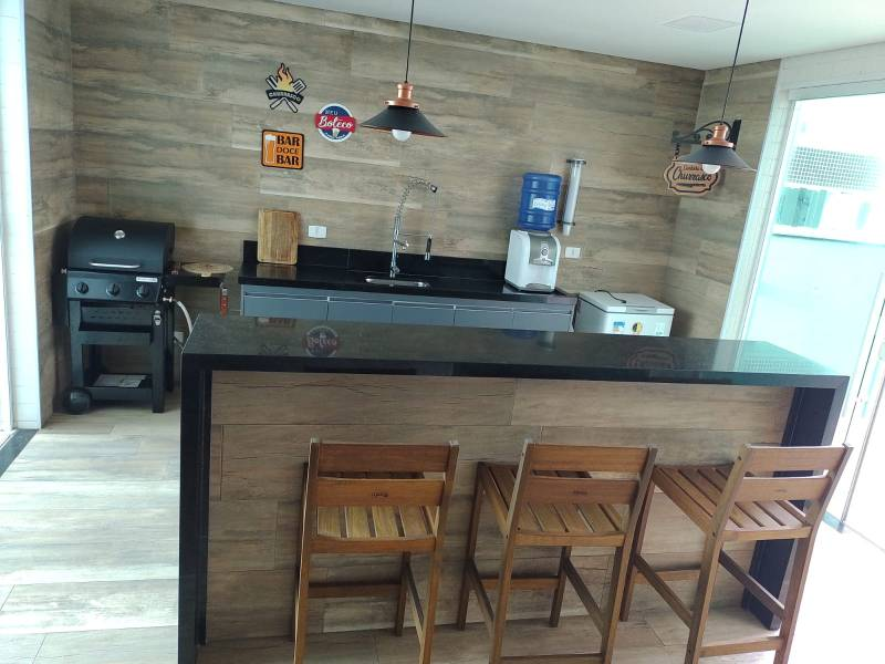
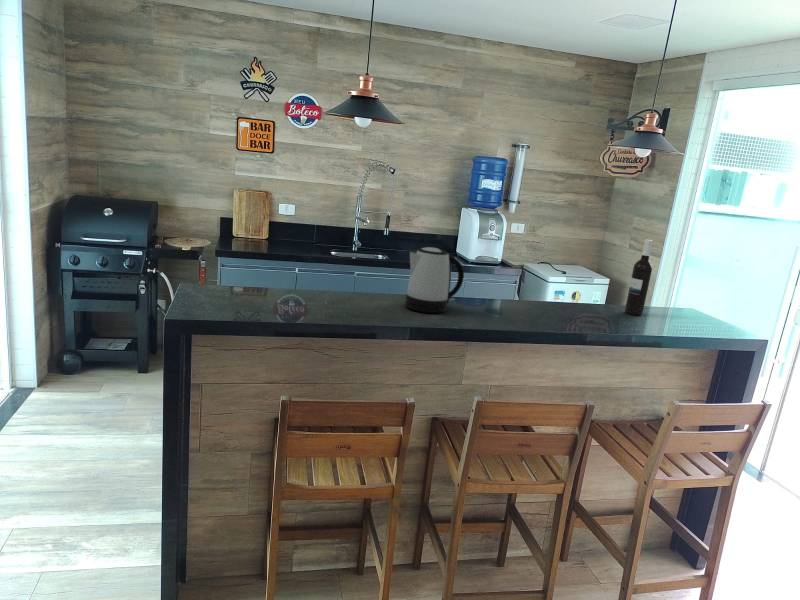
+ kettle [404,246,465,314]
+ wine bottle [624,238,653,316]
